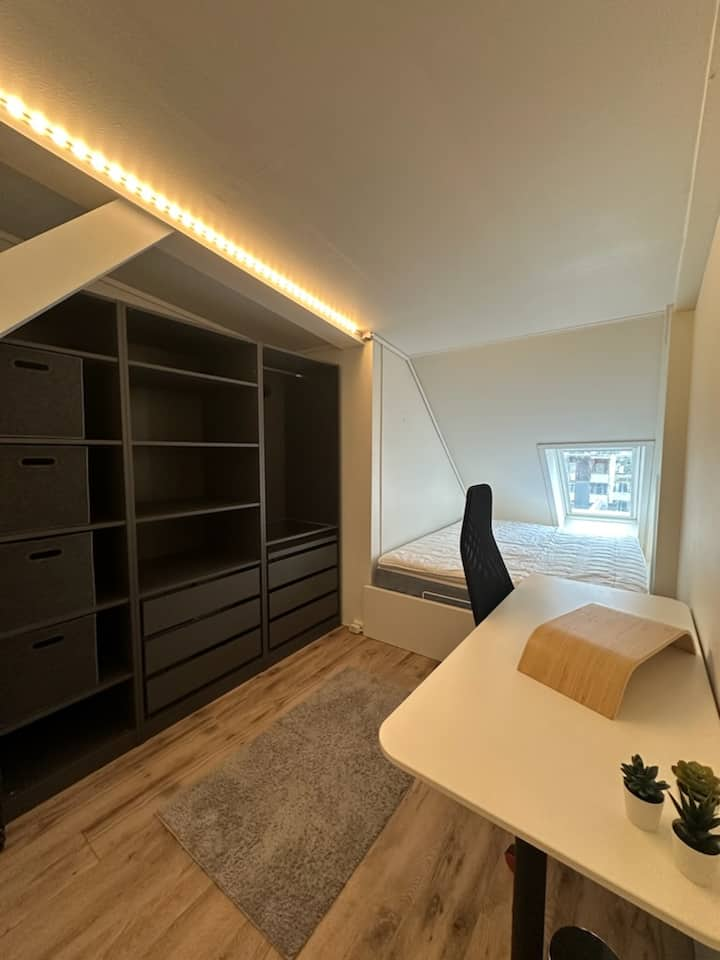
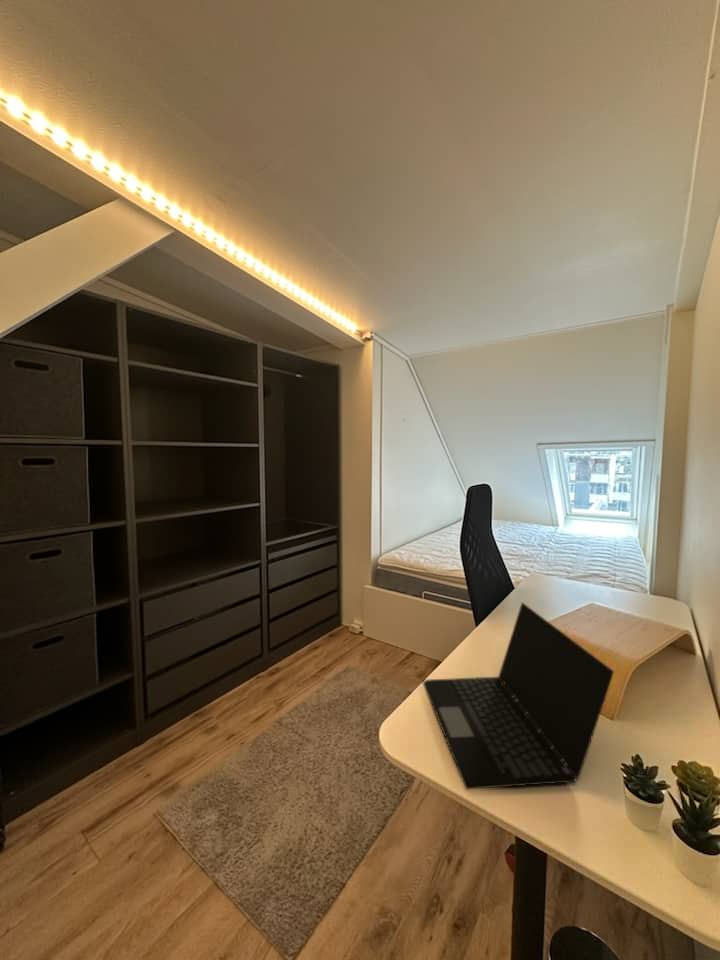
+ laptop [421,602,615,790]
